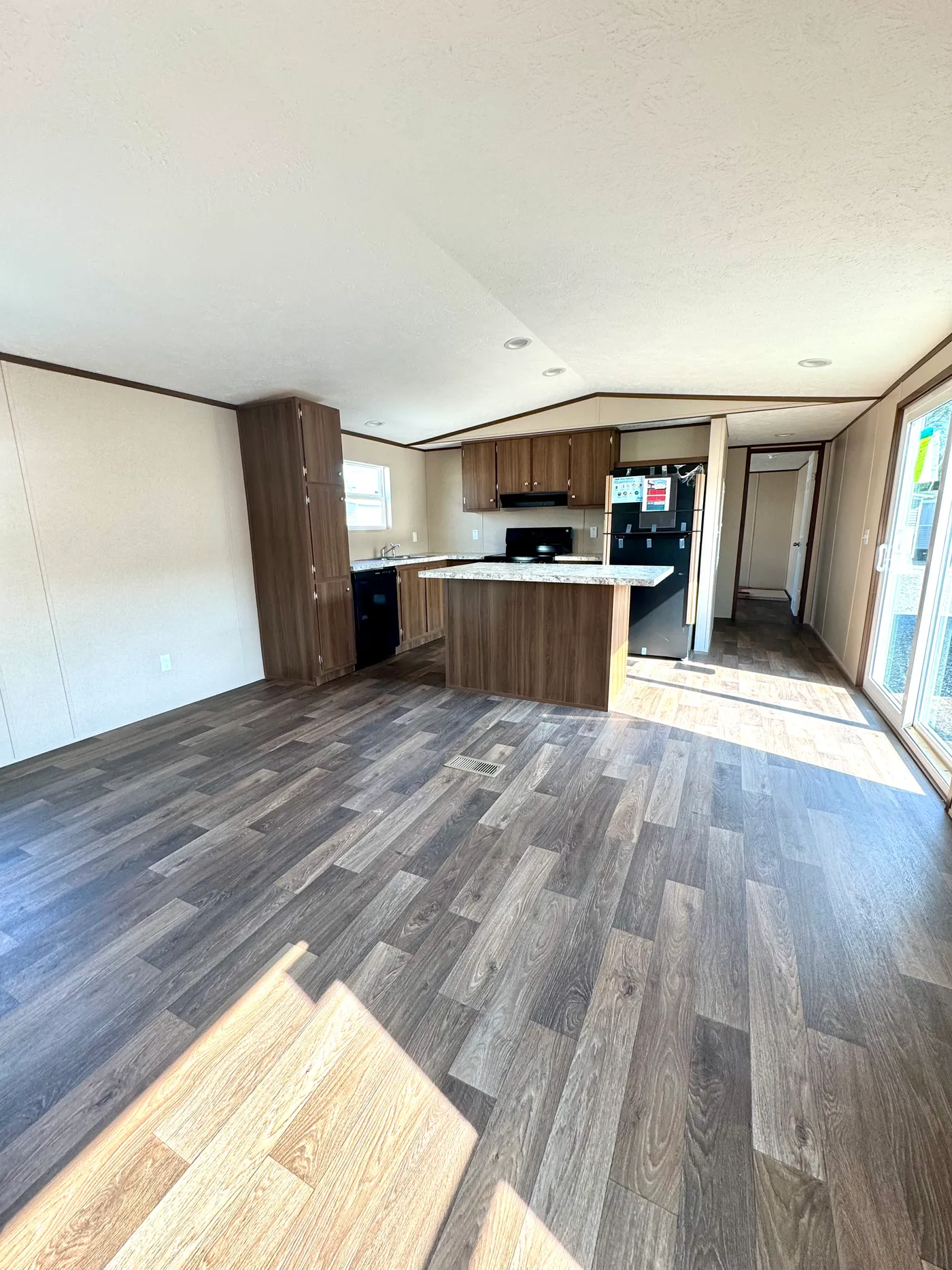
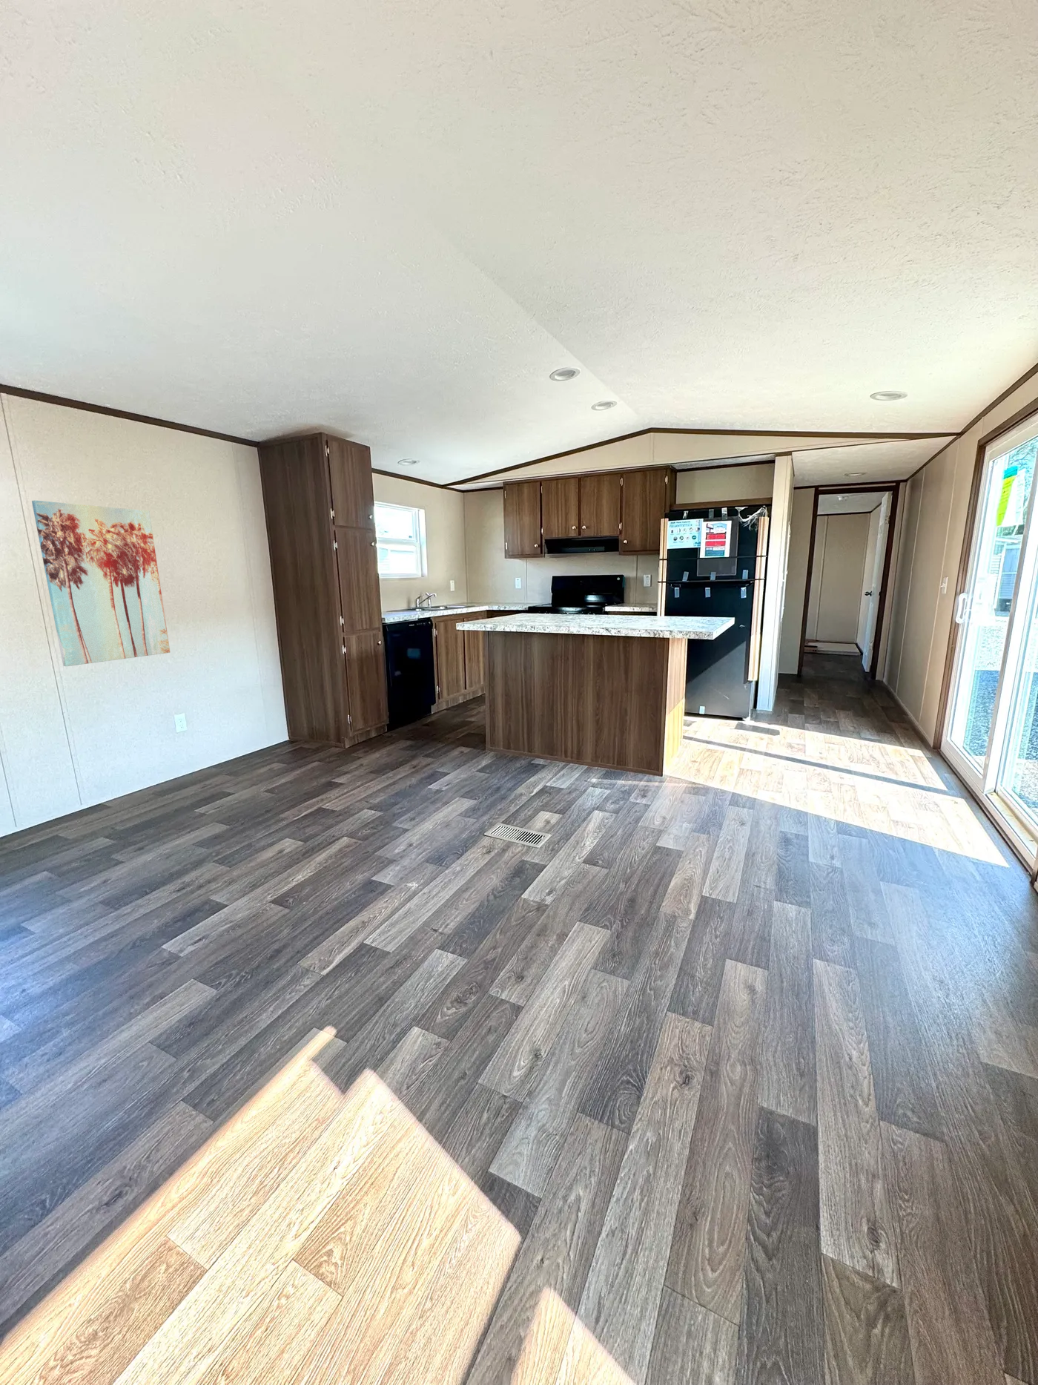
+ wall art [32,499,170,667]
